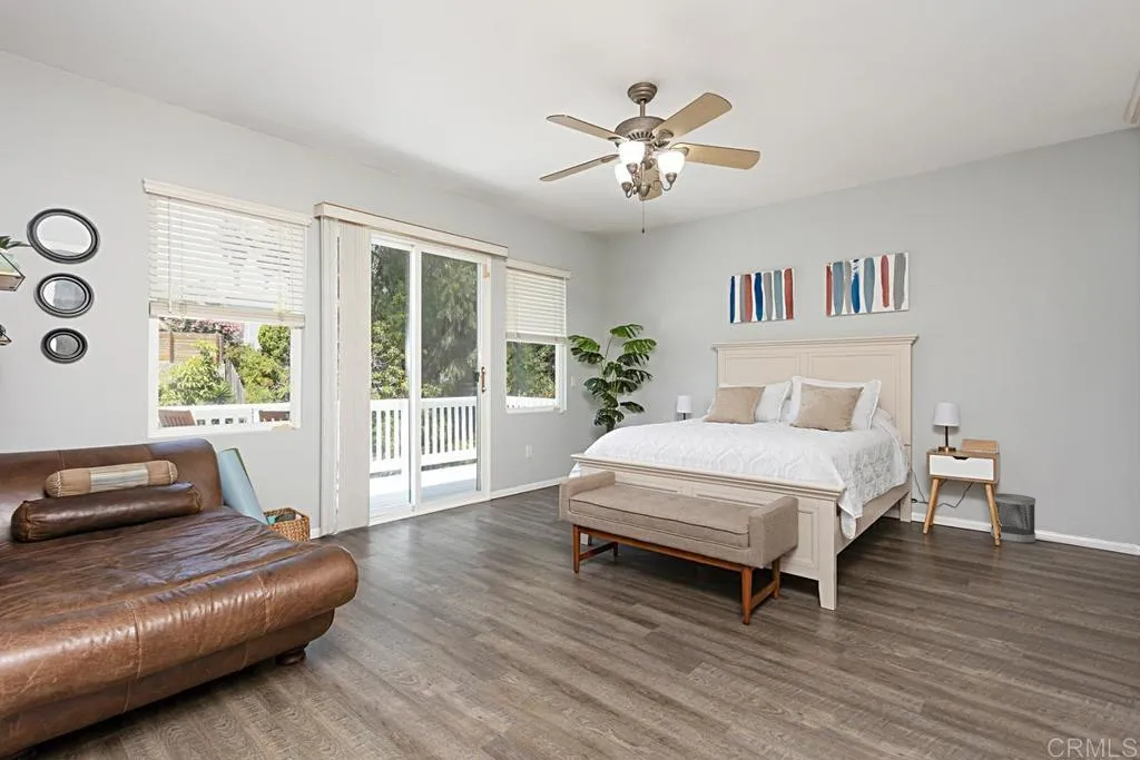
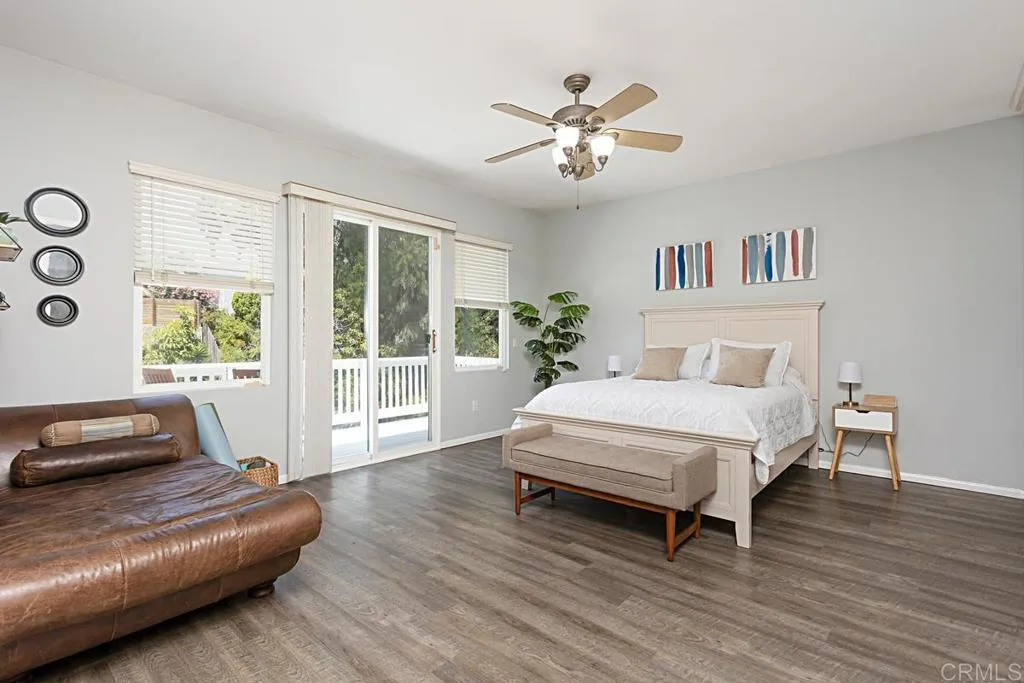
- wastebasket [990,492,1036,544]
